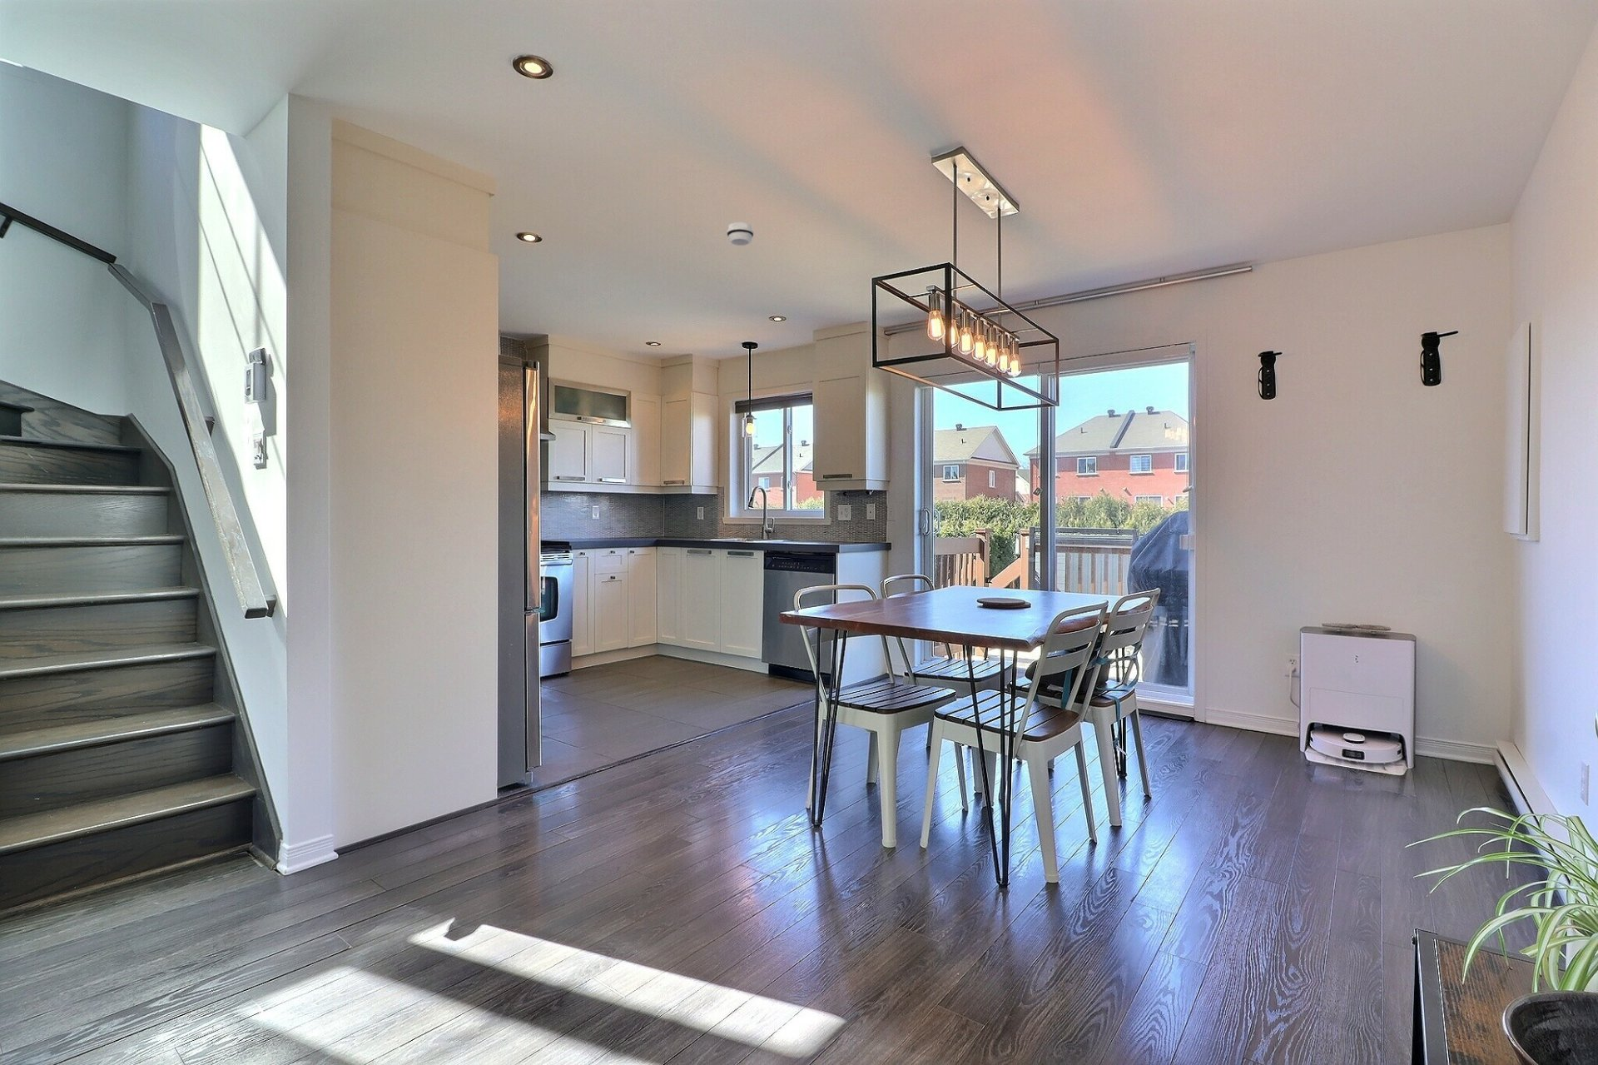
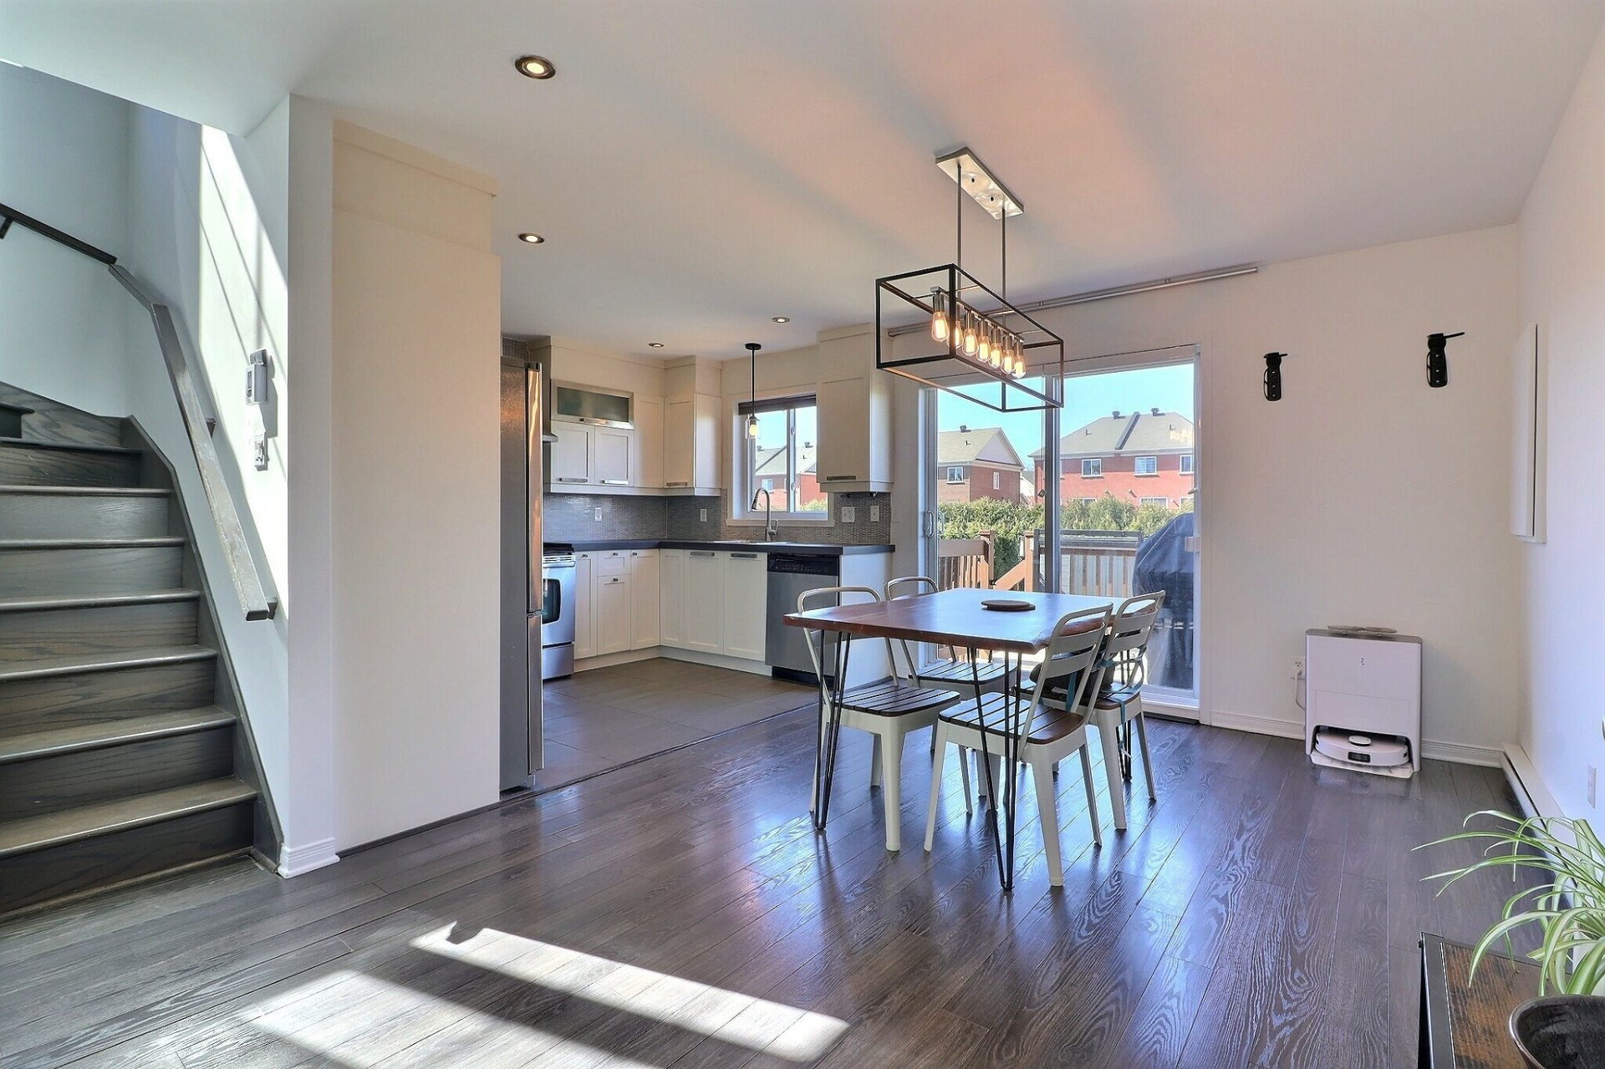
- smoke detector [726,221,754,246]
